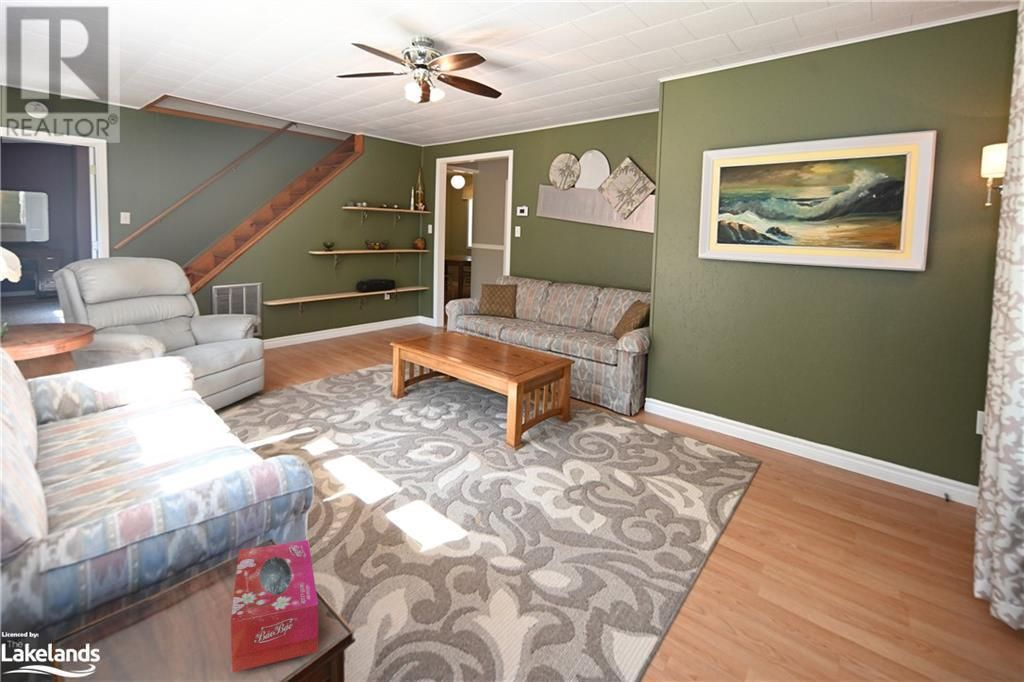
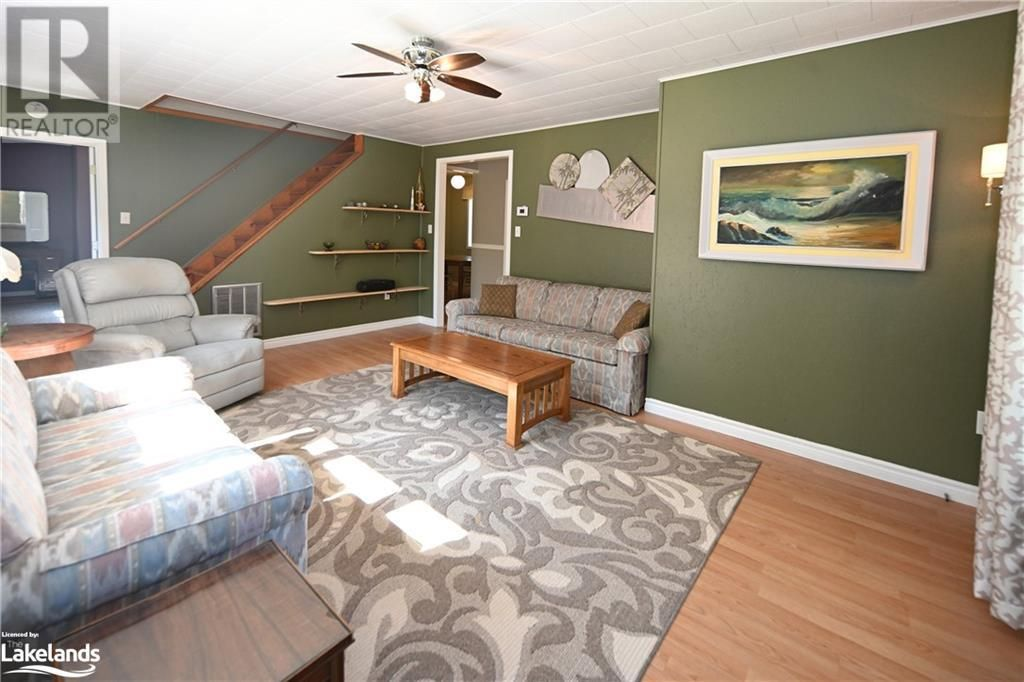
- tissue box [230,539,319,673]
